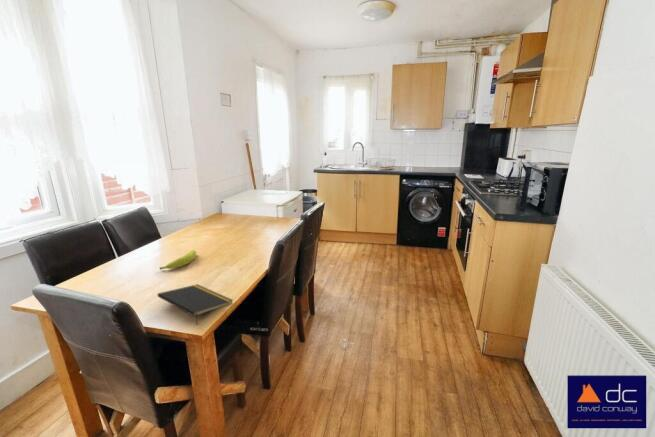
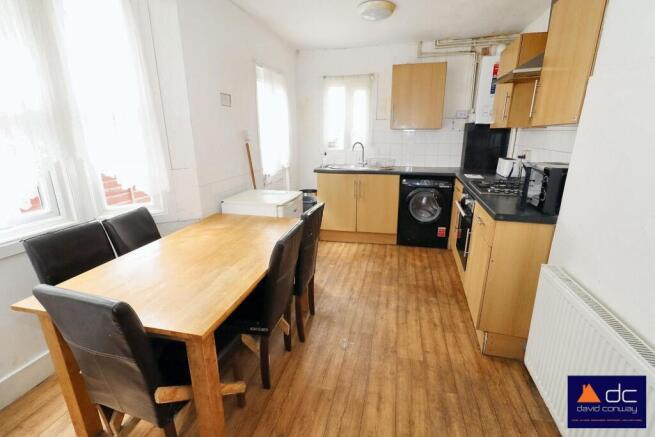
- fruit [158,249,197,271]
- notepad [157,283,234,326]
